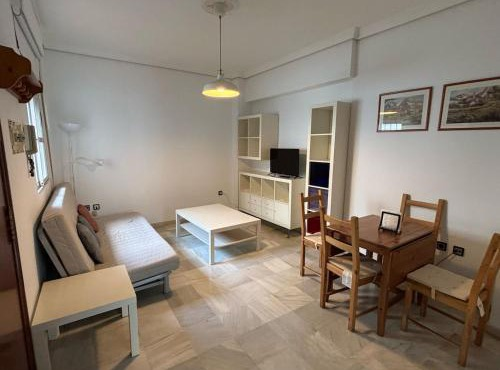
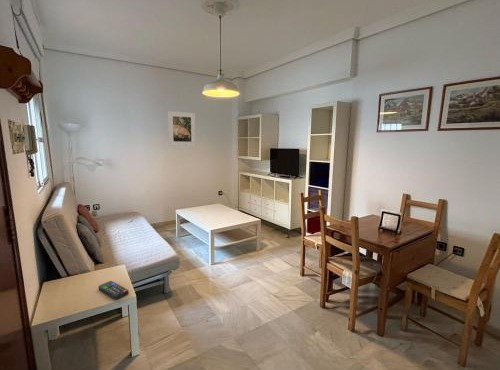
+ remote control [97,280,130,301]
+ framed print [167,110,197,147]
